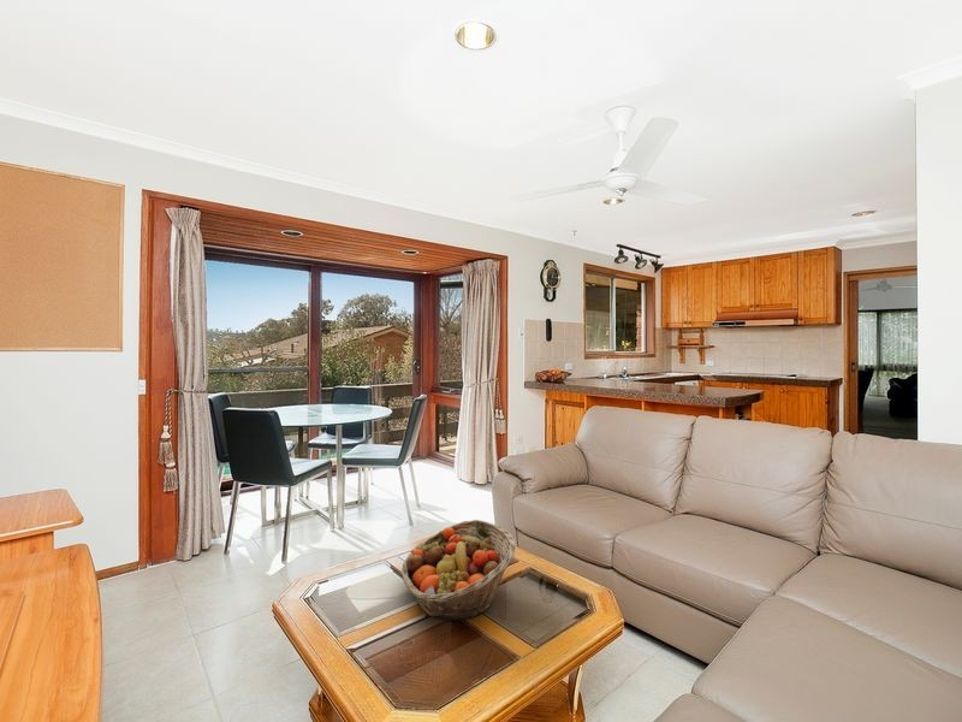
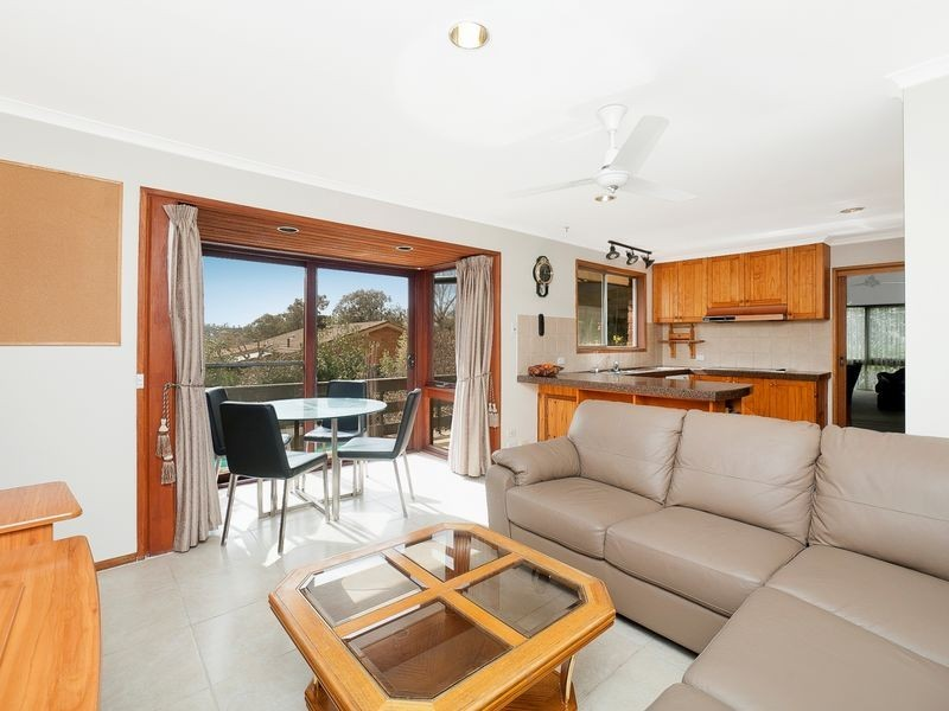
- fruit basket [400,519,517,621]
